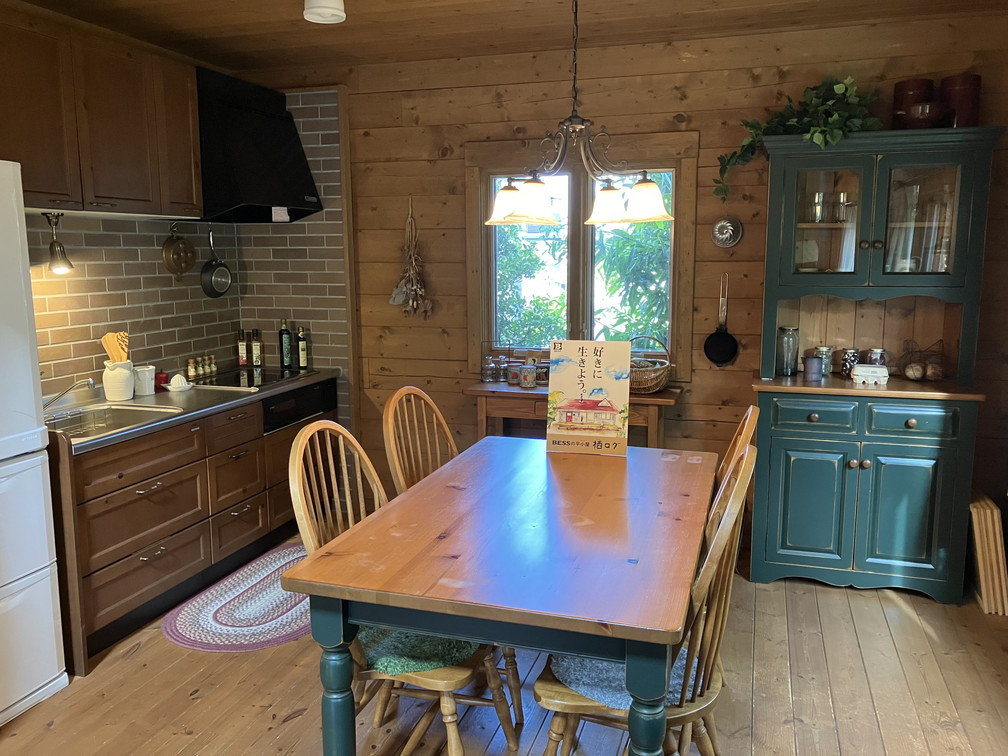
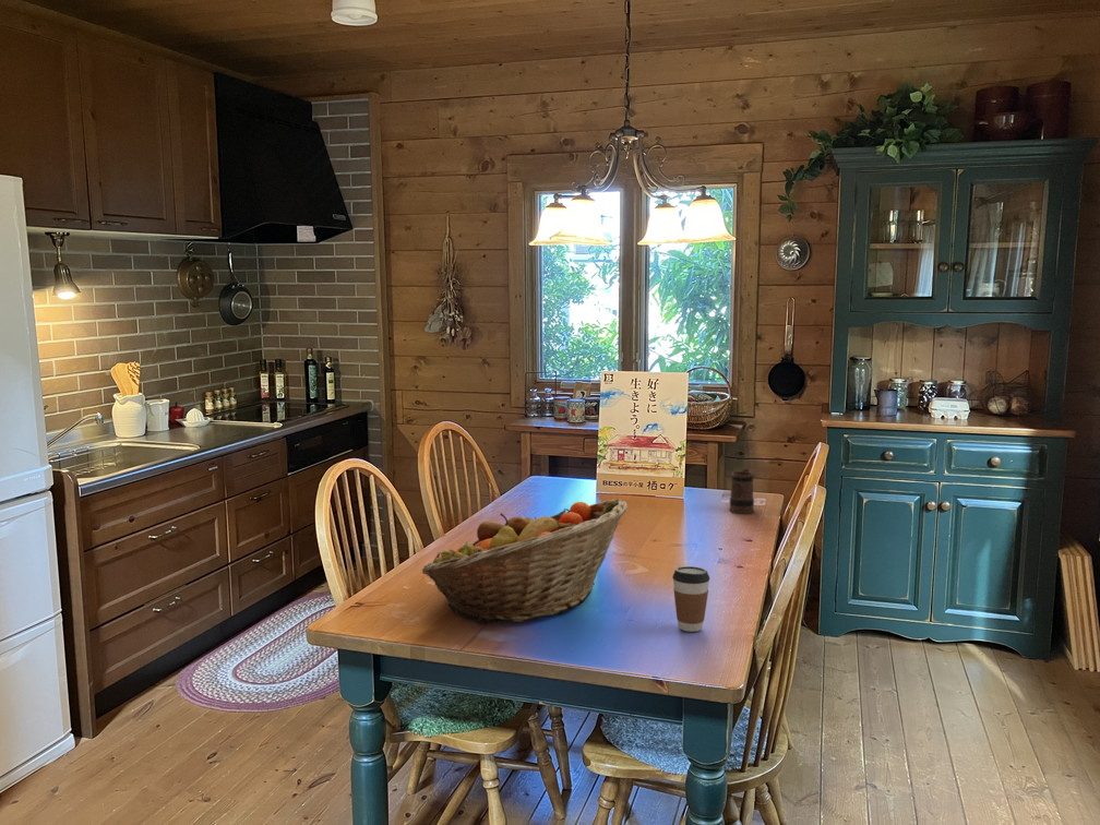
+ coffee cup [671,565,710,633]
+ fruit basket [421,498,629,624]
+ mug [729,468,755,515]
